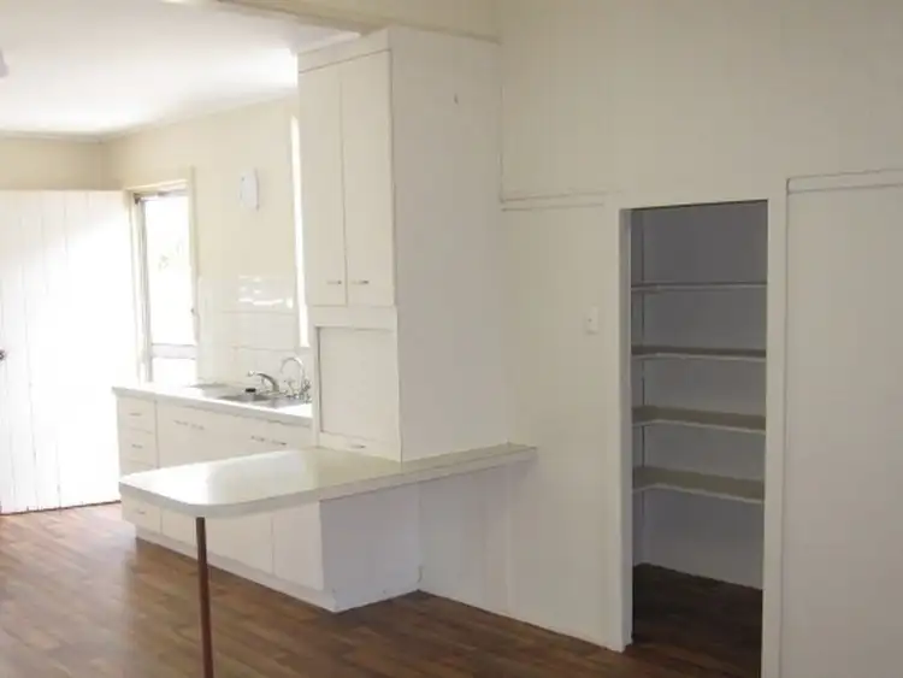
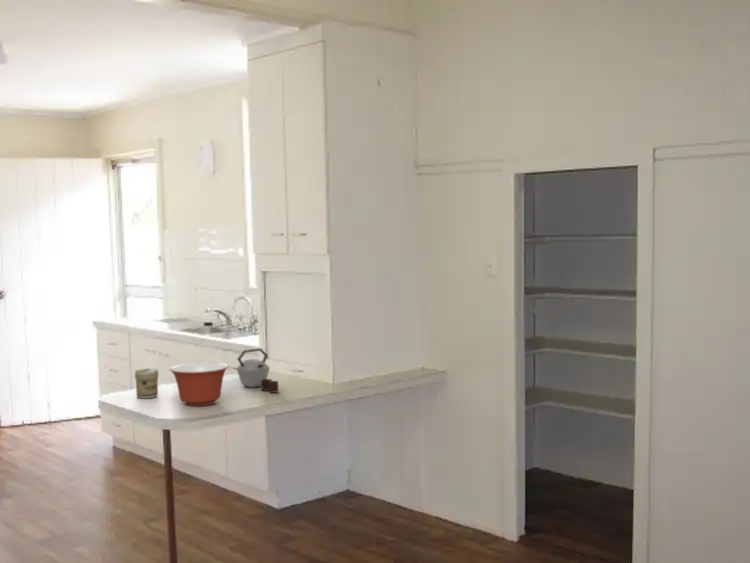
+ mixing bowl [169,362,229,407]
+ jar [134,368,159,399]
+ kettle [235,347,279,394]
